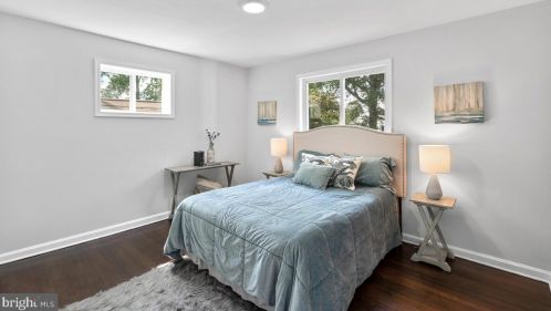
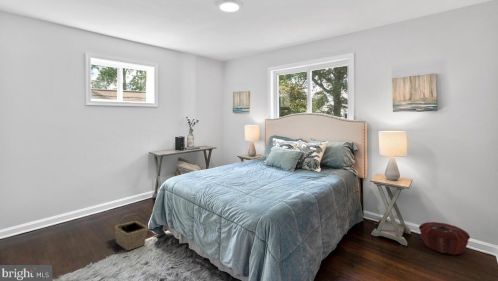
+ woven basket [418,221,471,255]
+ basket [113,212,149,251]
